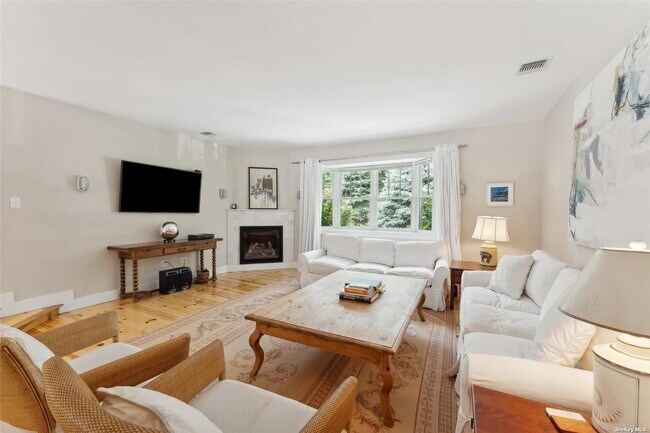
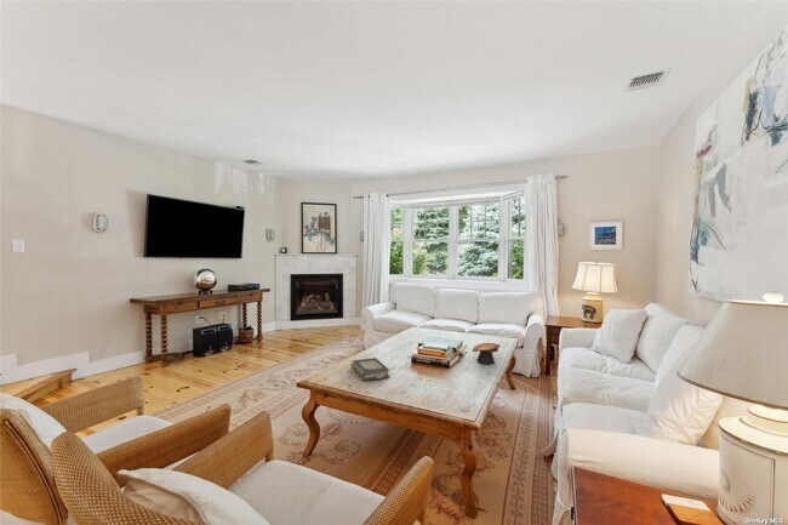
+ book [350,356,390,382]
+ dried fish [470,342,502,365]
